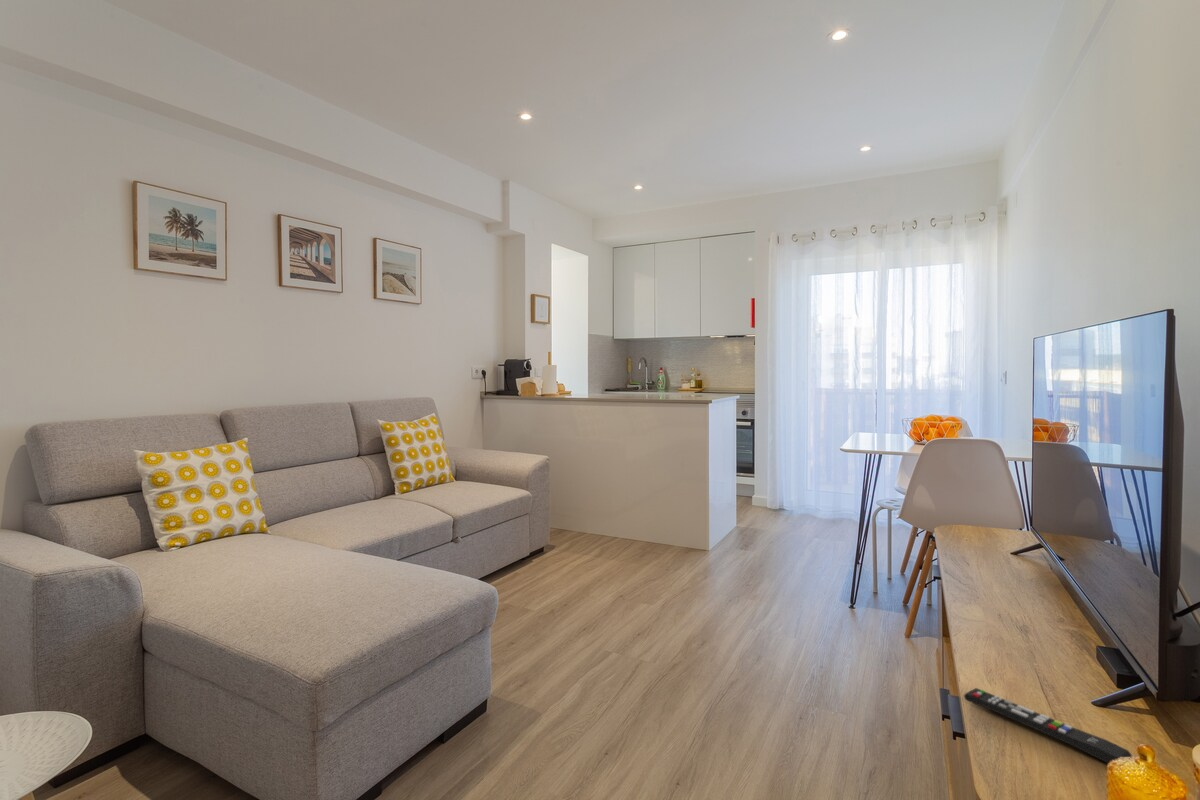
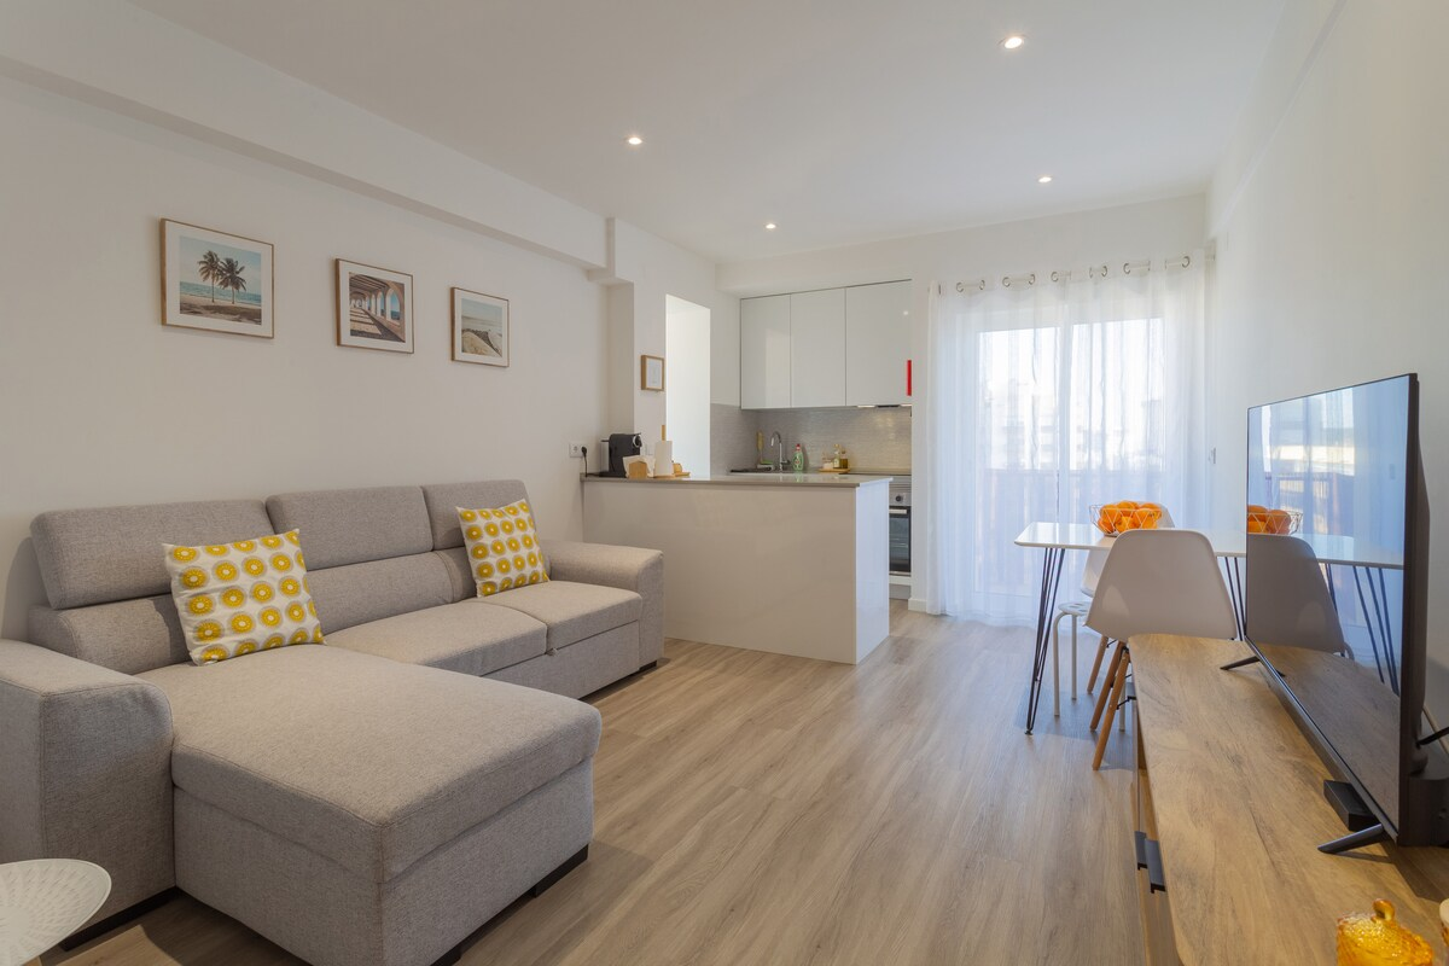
- remote control [963,687,1133,764]
